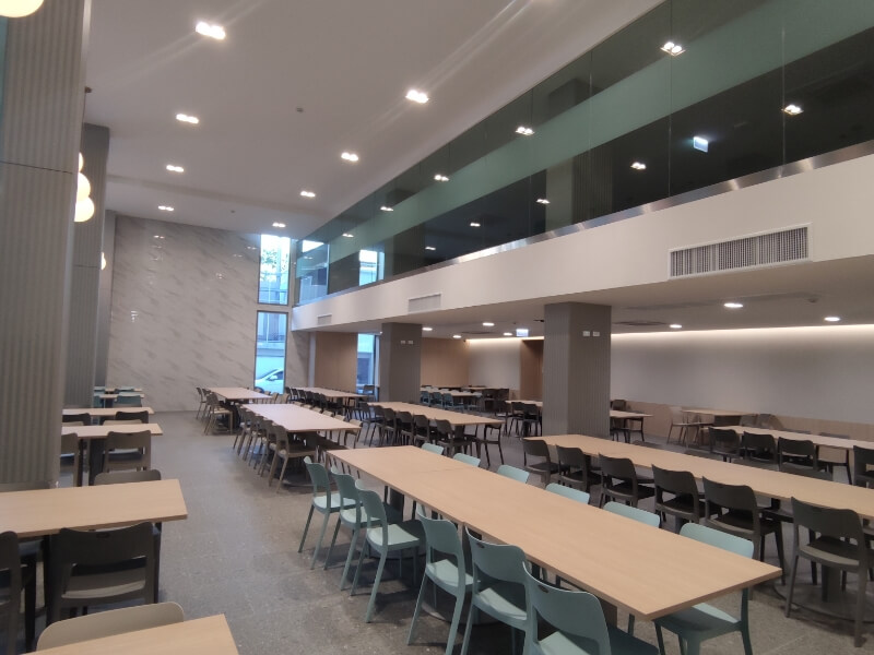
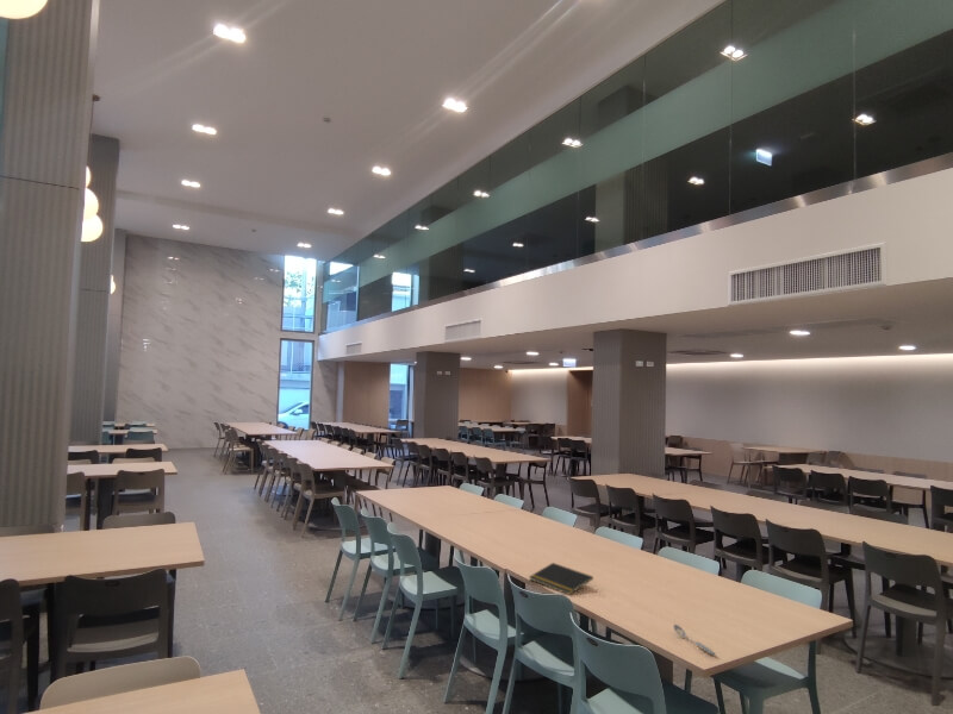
+ notepad [528,562,594,596]
+ spoon [673,624,717,657]
